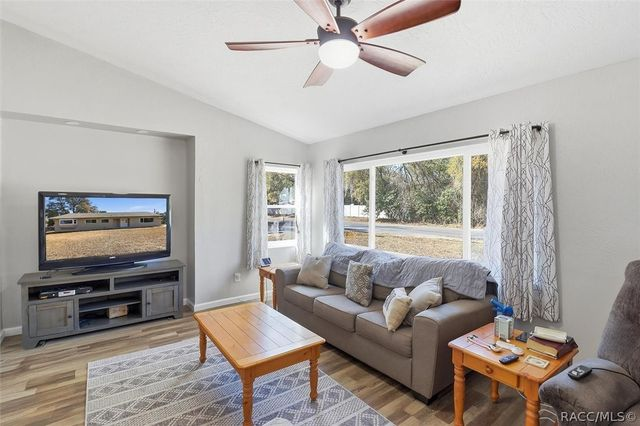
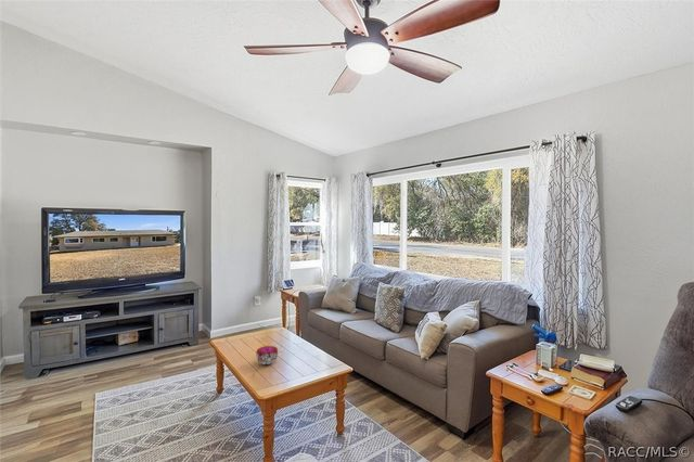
+ decorative bowl [255,345,279,365]
